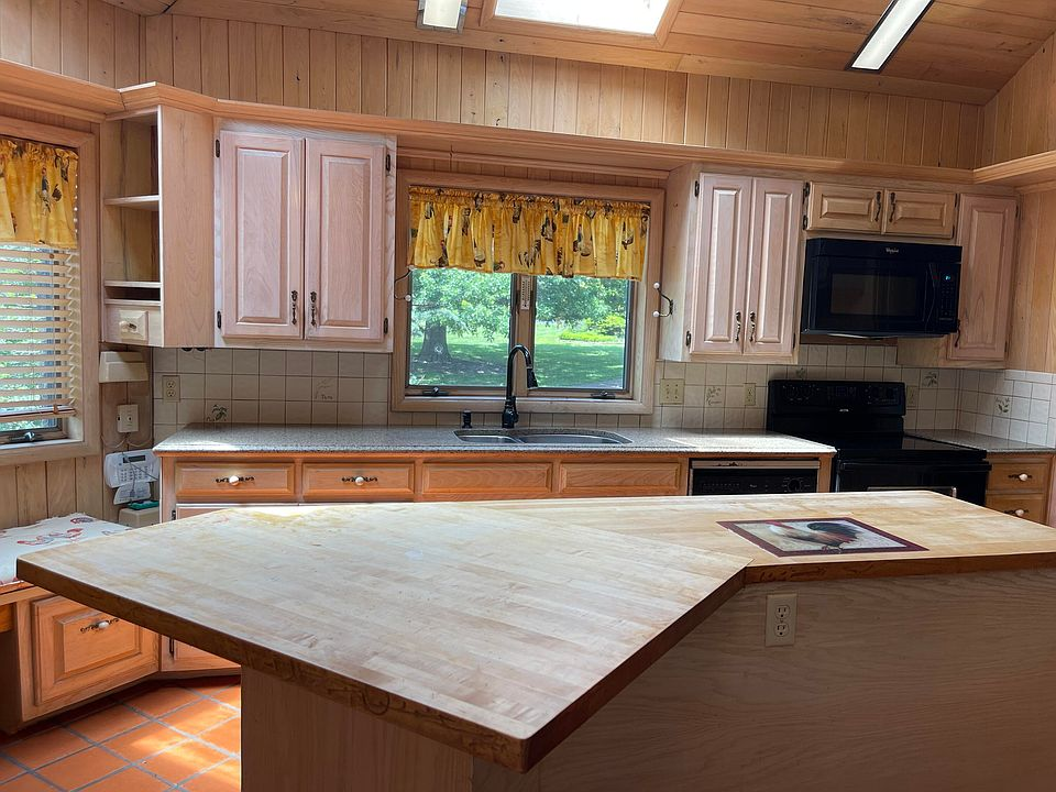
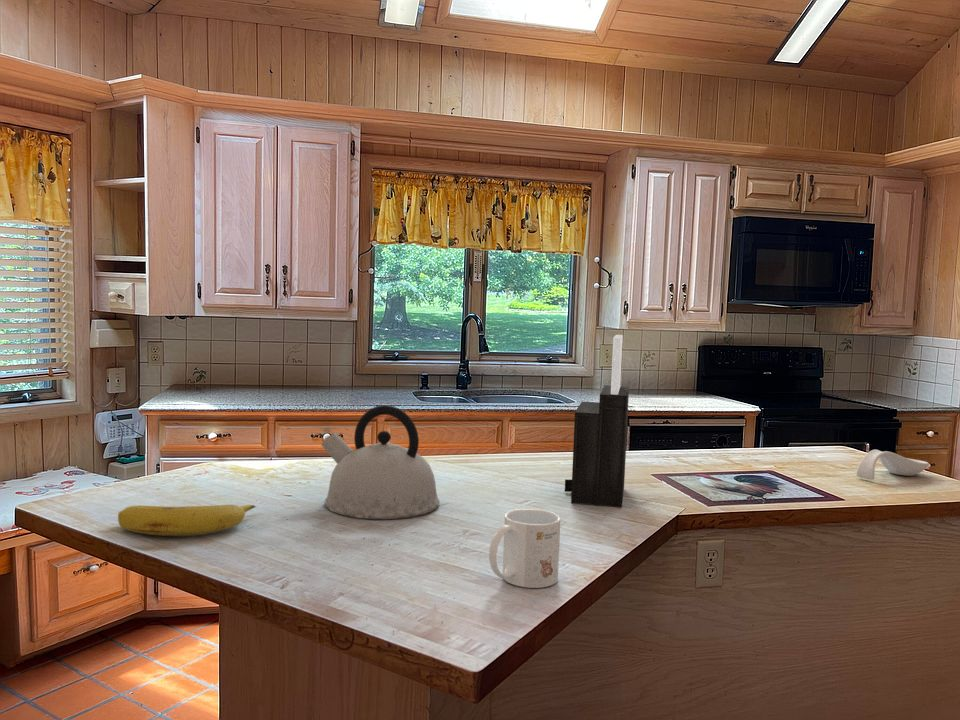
+ kettle [320,404,440,520]
+ knife block [564,334,630,509]
+ spoon rest [855,449,930,481]
+ mug [488,508,561,589]
+ fruit [117,504,258,537]
